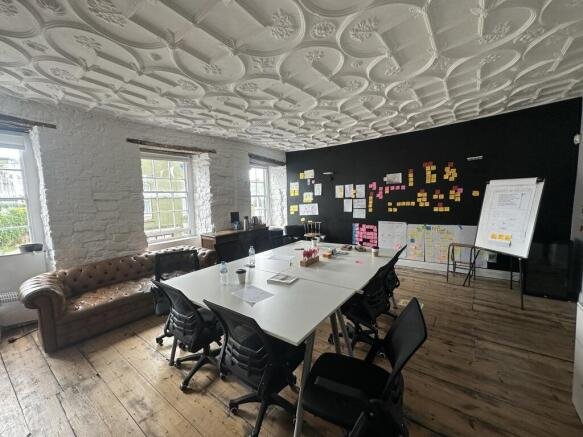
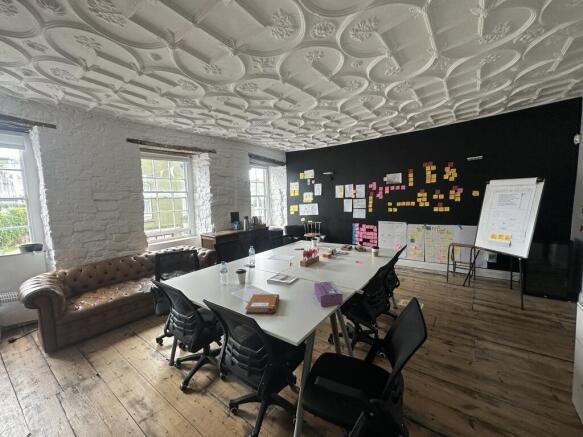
+ tissue box [313,280,344,308]
+ notebook [244,293,280,314]
